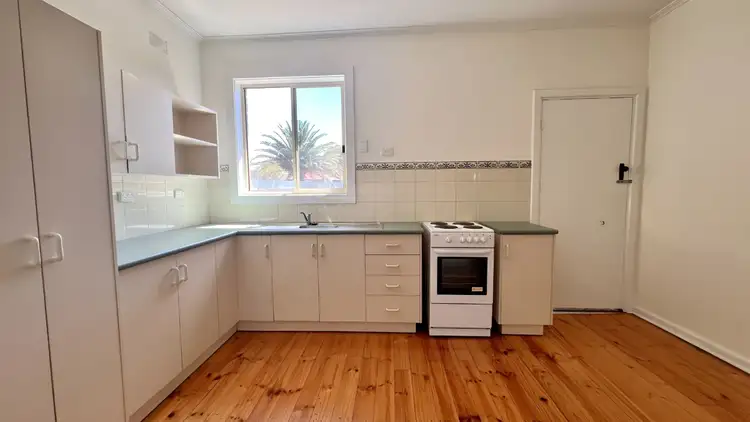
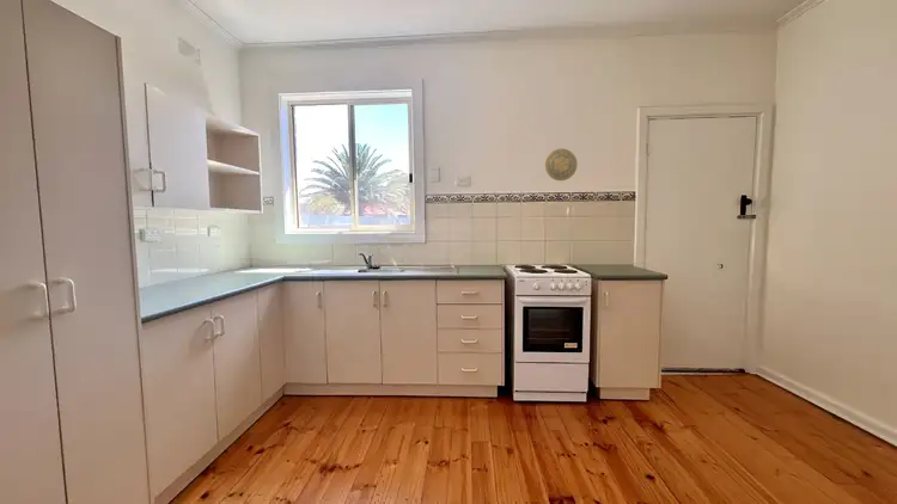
+ decorative plate [544,147,579,182]
